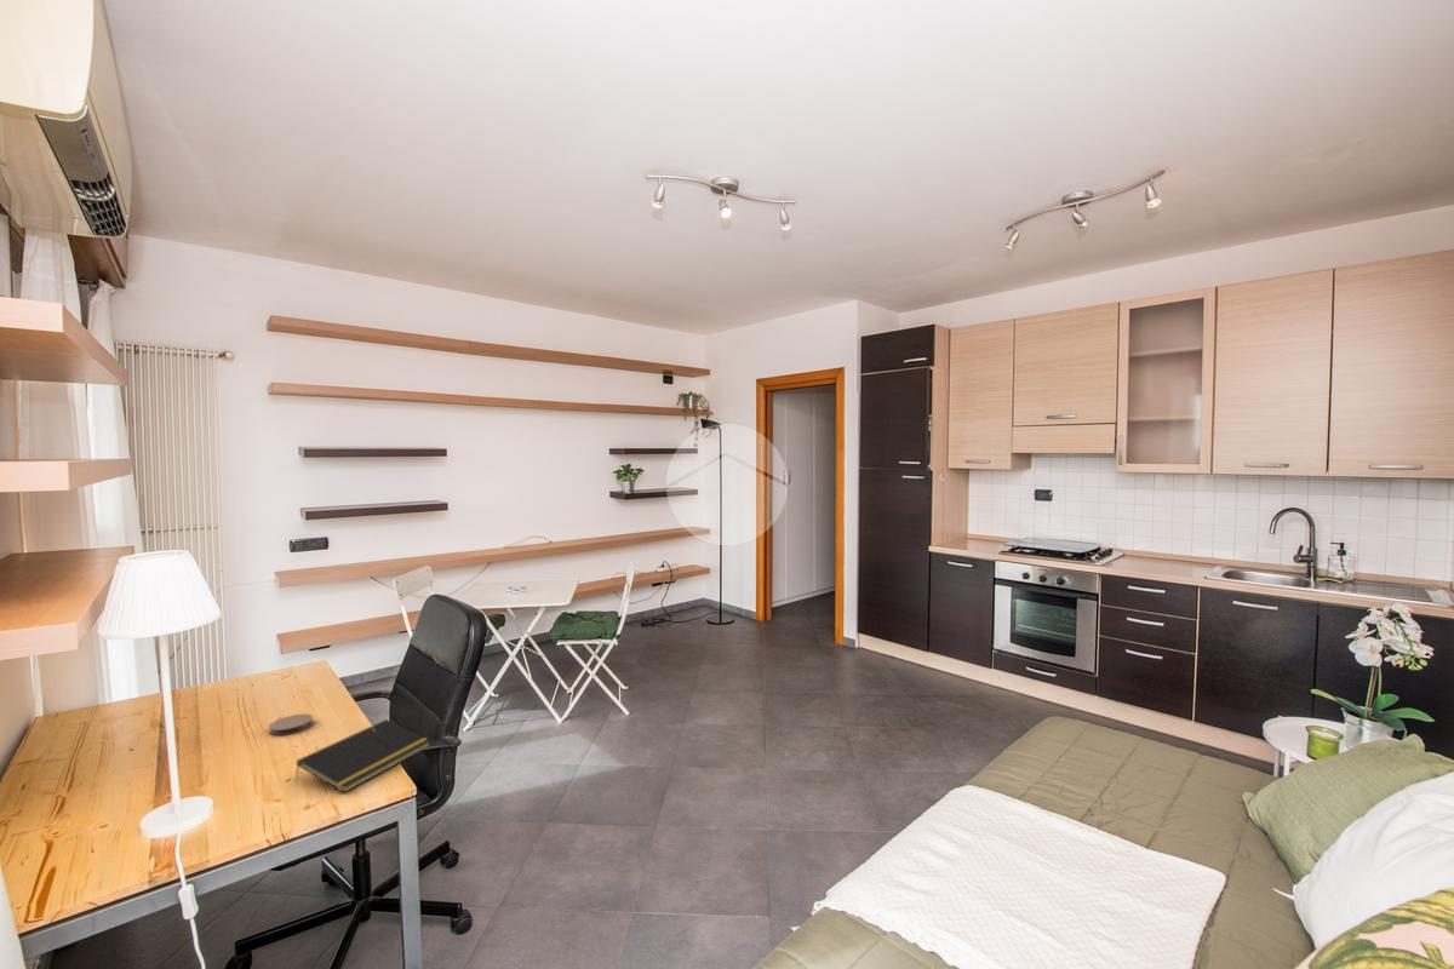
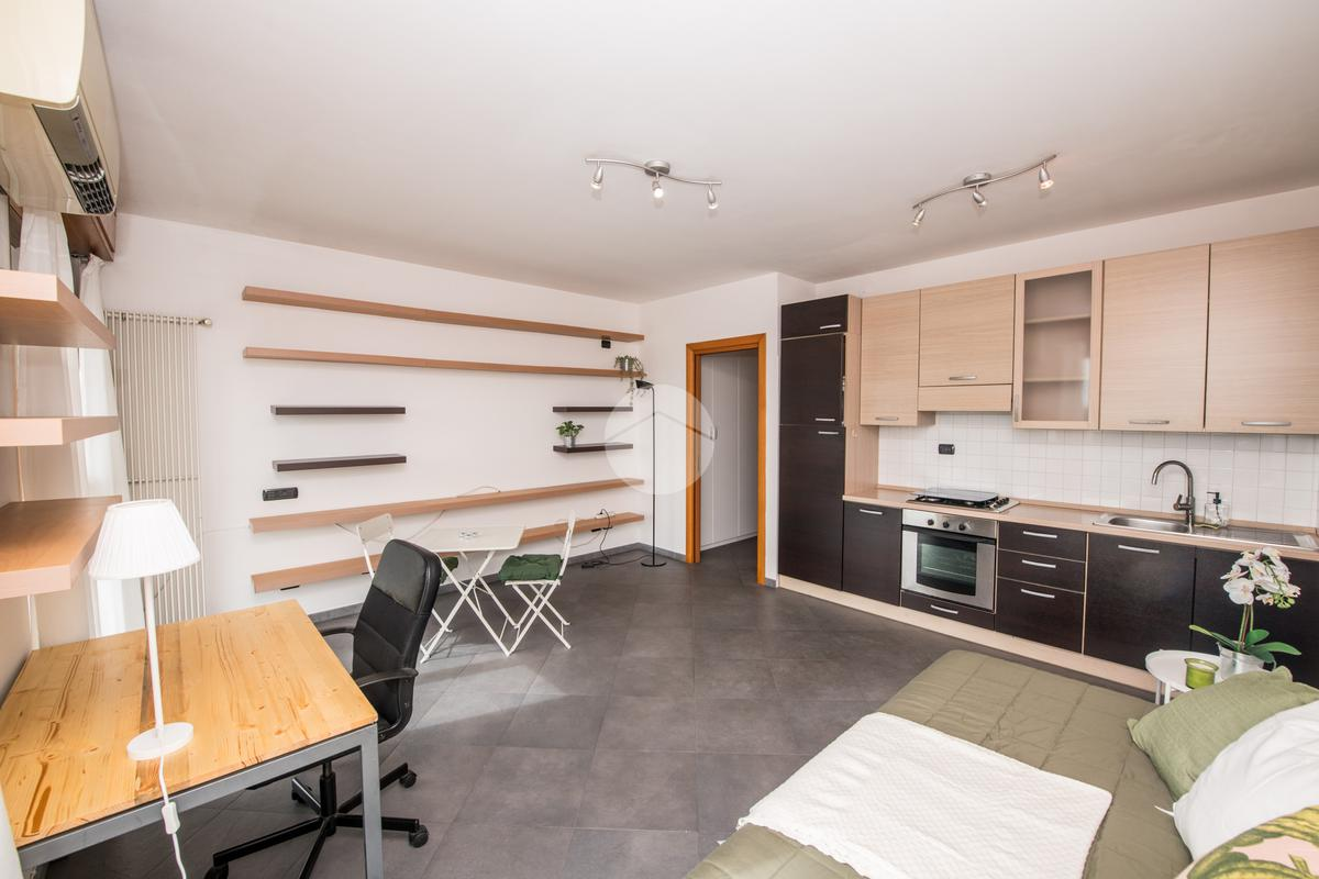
- notepad [294,718,431,793]
- coaster [268,712,314,736]
